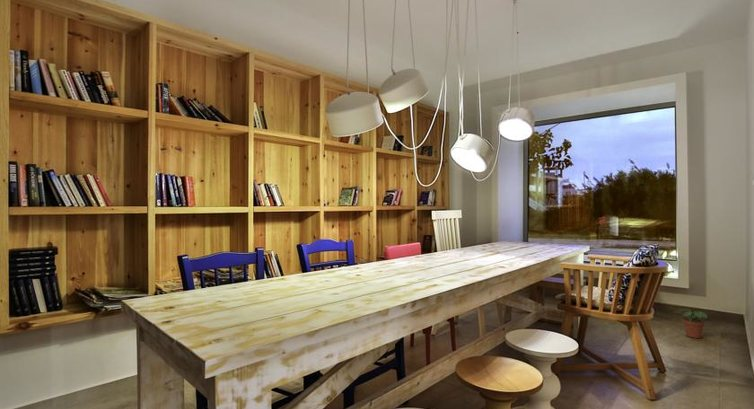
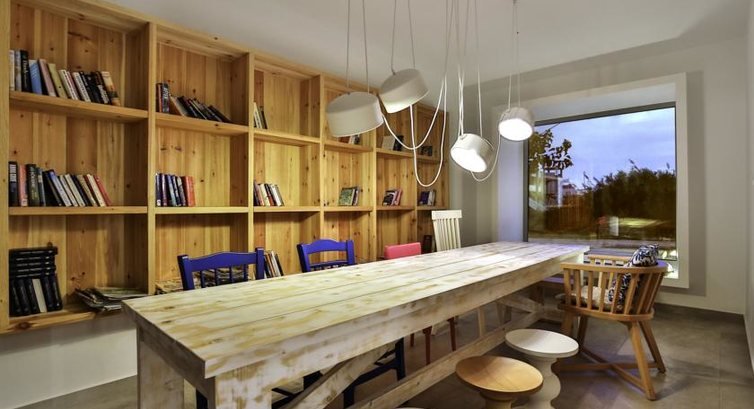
- potted plant [677,308,709,339]
